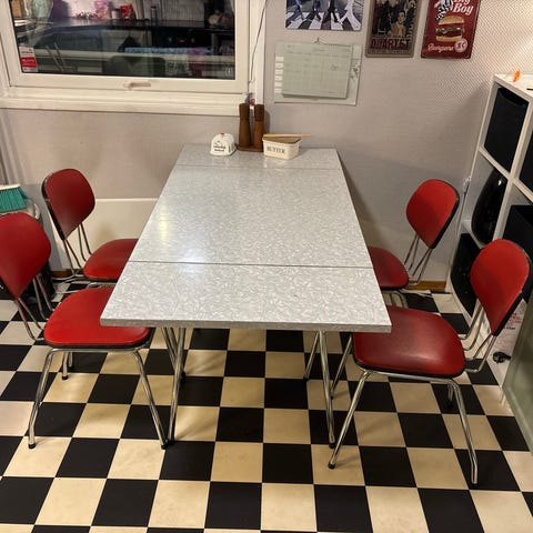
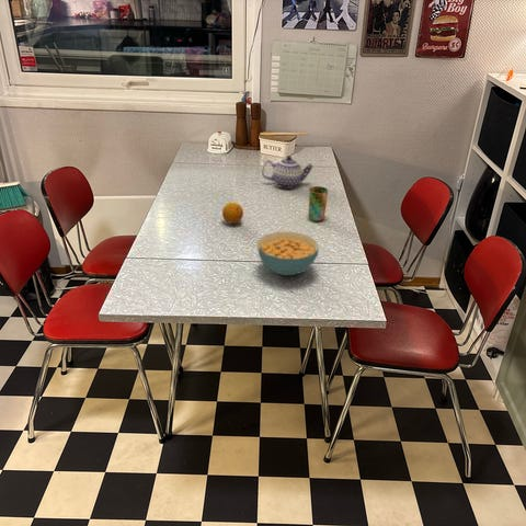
+ teapot [261,155,313,190]
+ cereal bowl [256,231,320,276]
+ cup [307,185,329,222]
+ fruit [221,202,244,225]
